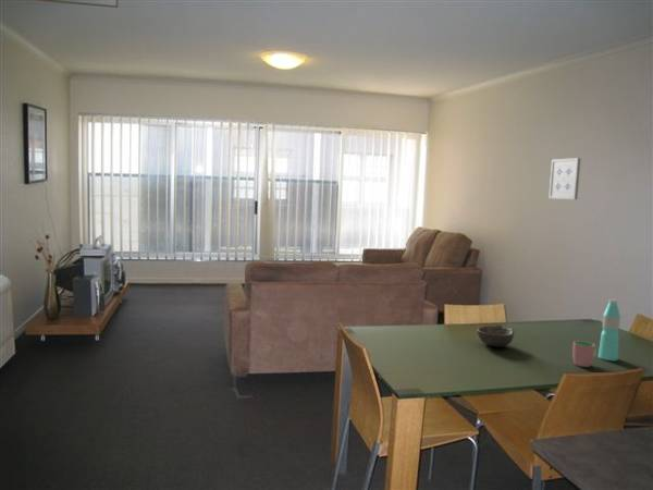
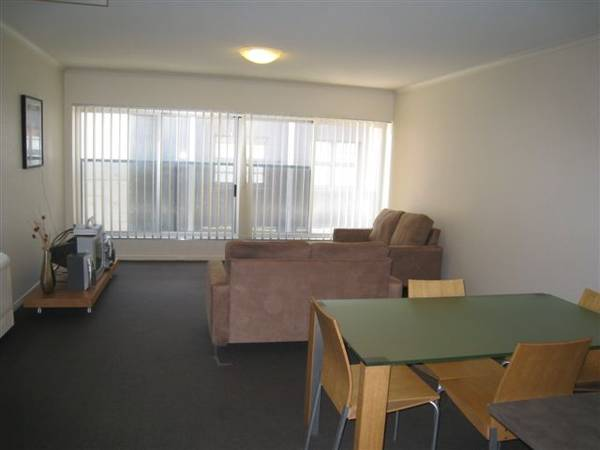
- bowl [476,324,515,347]
- wall art [547,157,582,200]
- water bottle [597,298,621,362]
- cup [571,340,599,368]
